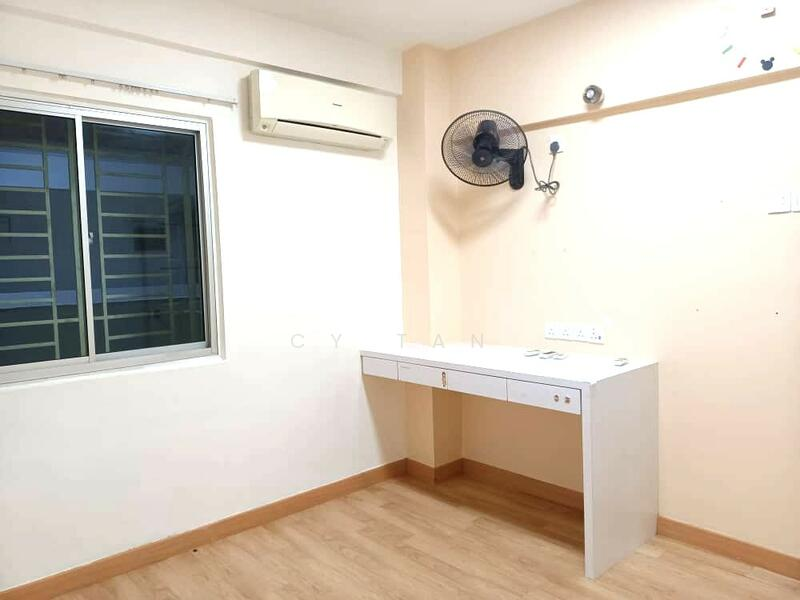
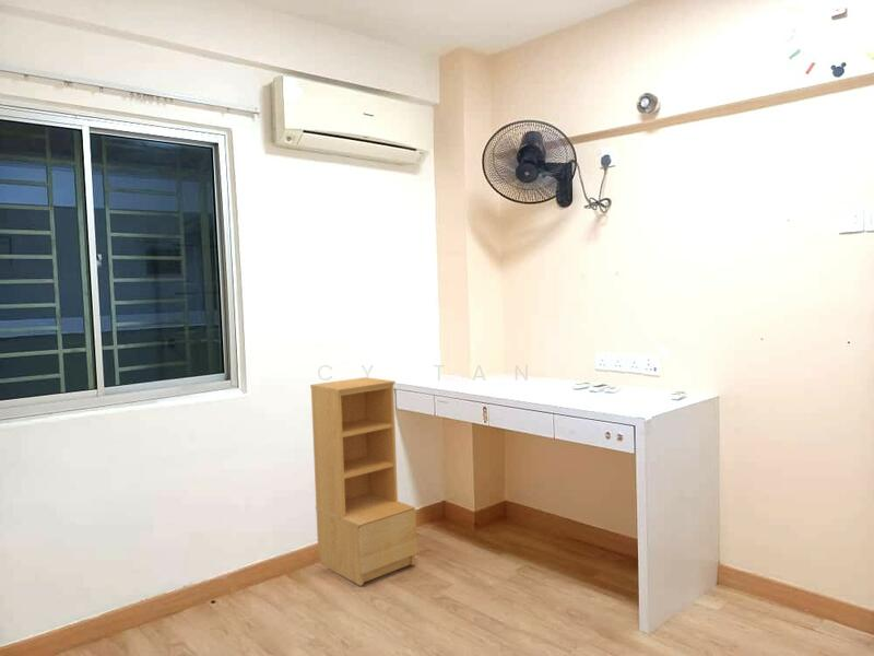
+ bookshelf [309,376,418,587]
